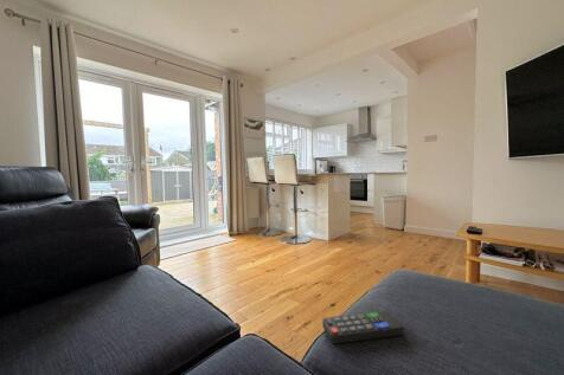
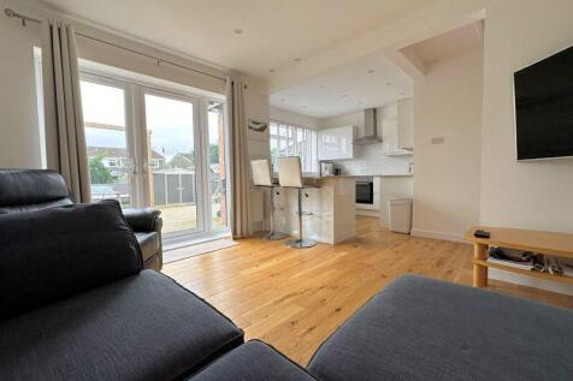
- remote control [321,310,405,344]
